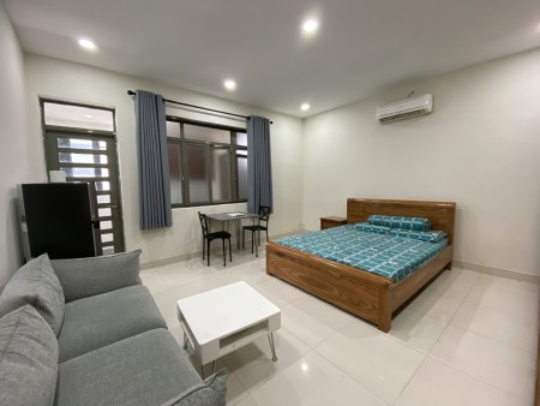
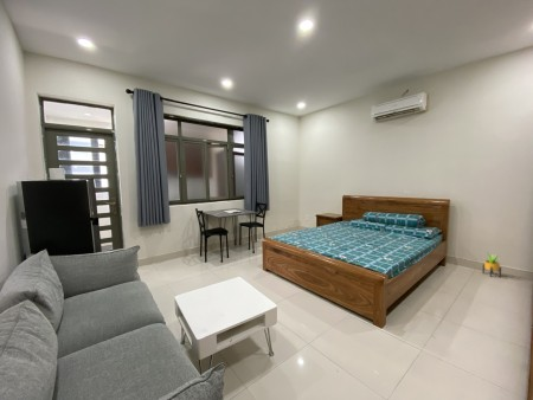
+ potted plant [481,252,502,278]
